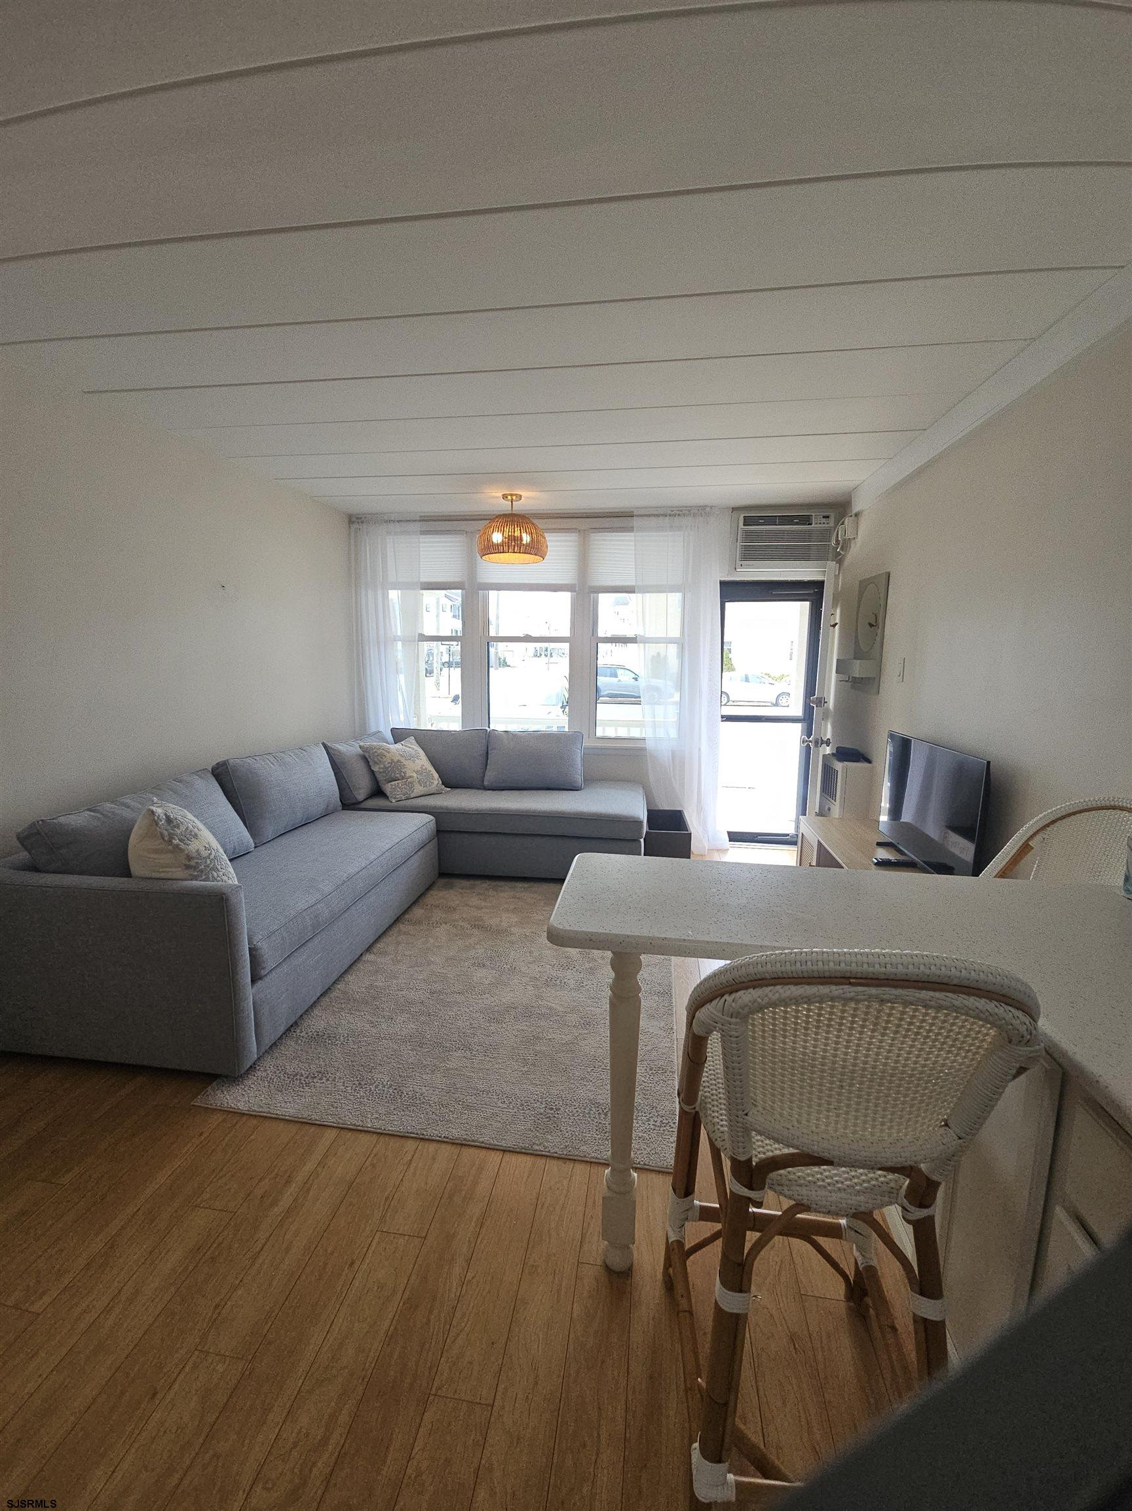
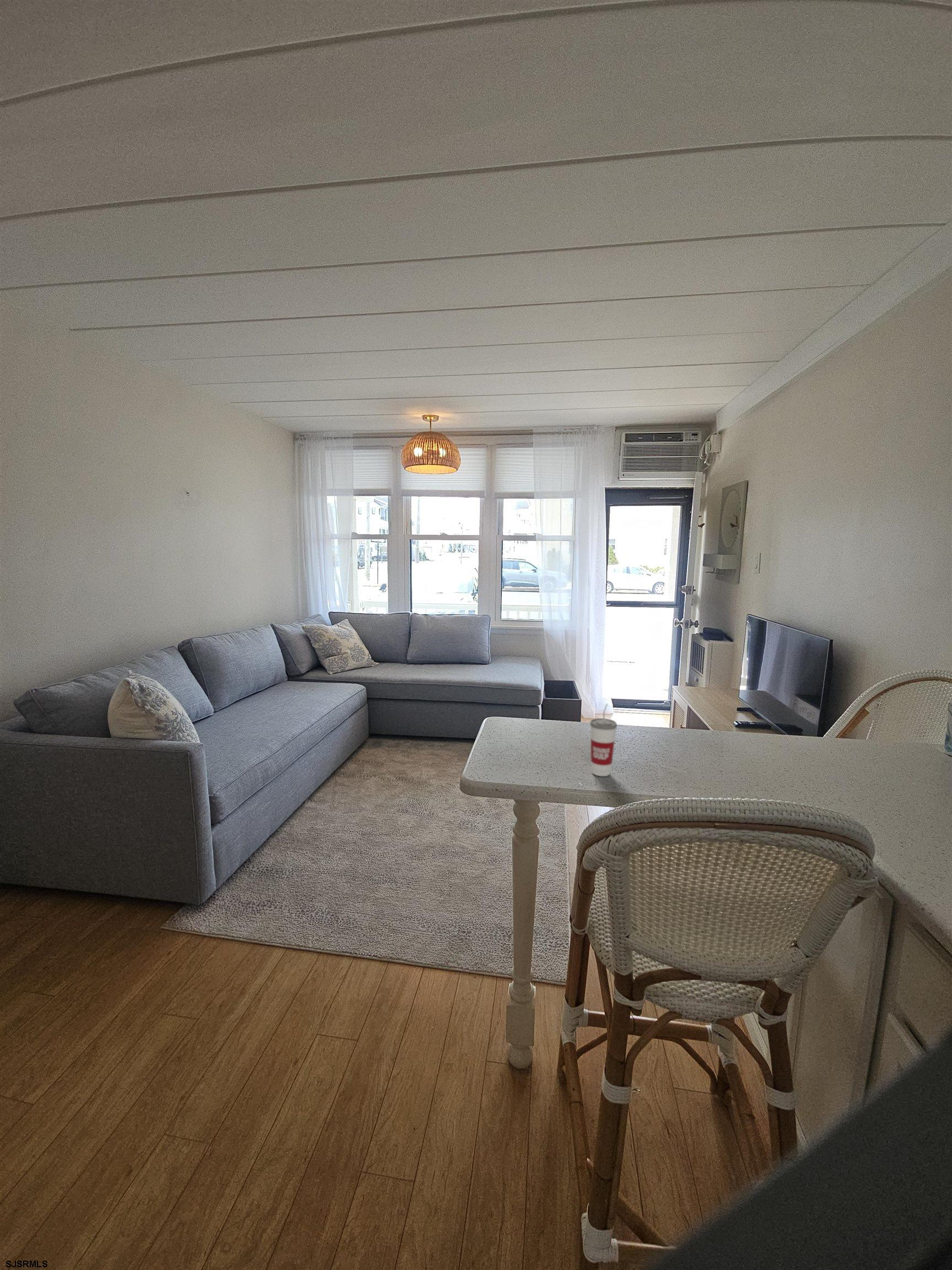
+ cup [589,703,618,777]
